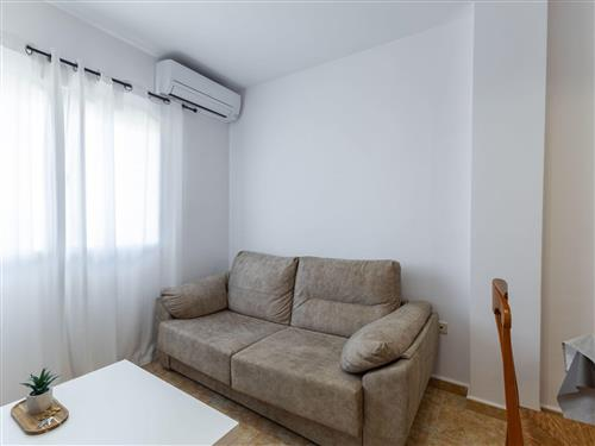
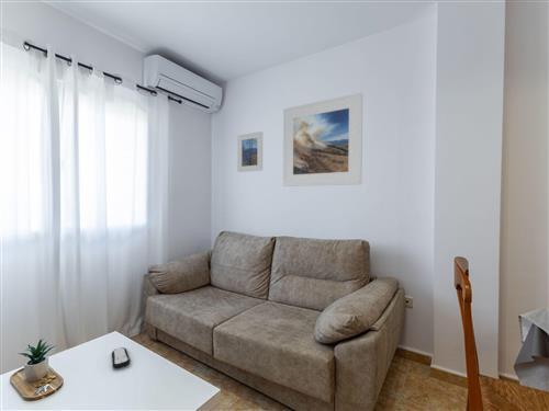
+ remote control [111,346,131,369]
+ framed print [282,91,363,187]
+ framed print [236,130,264,173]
